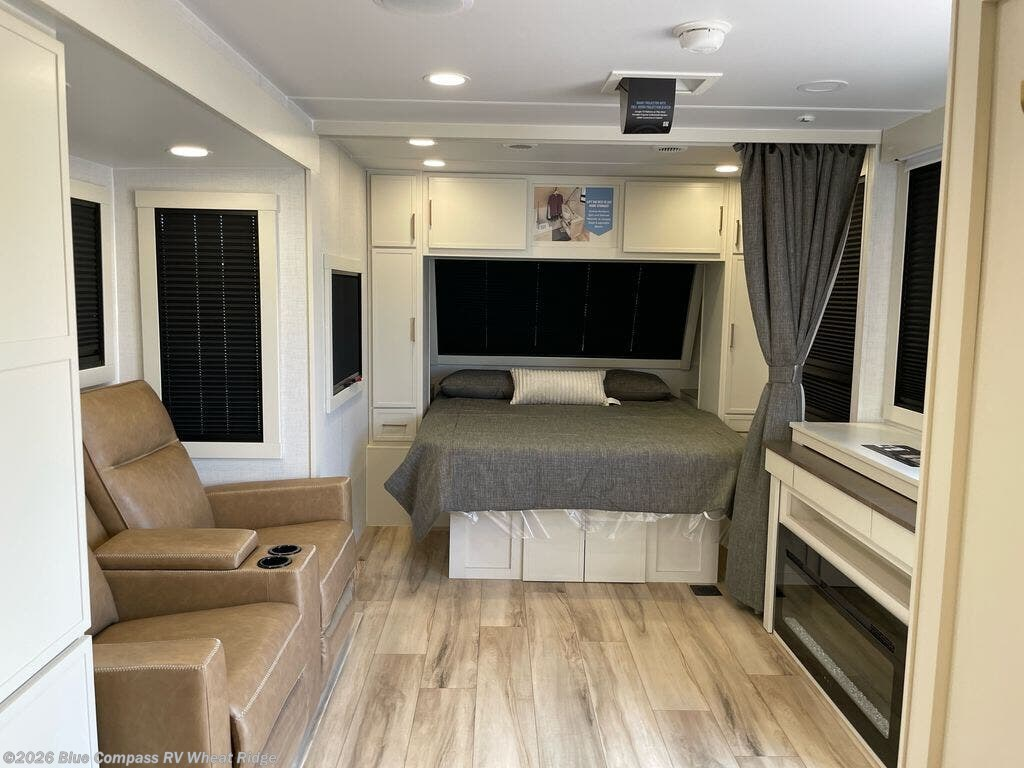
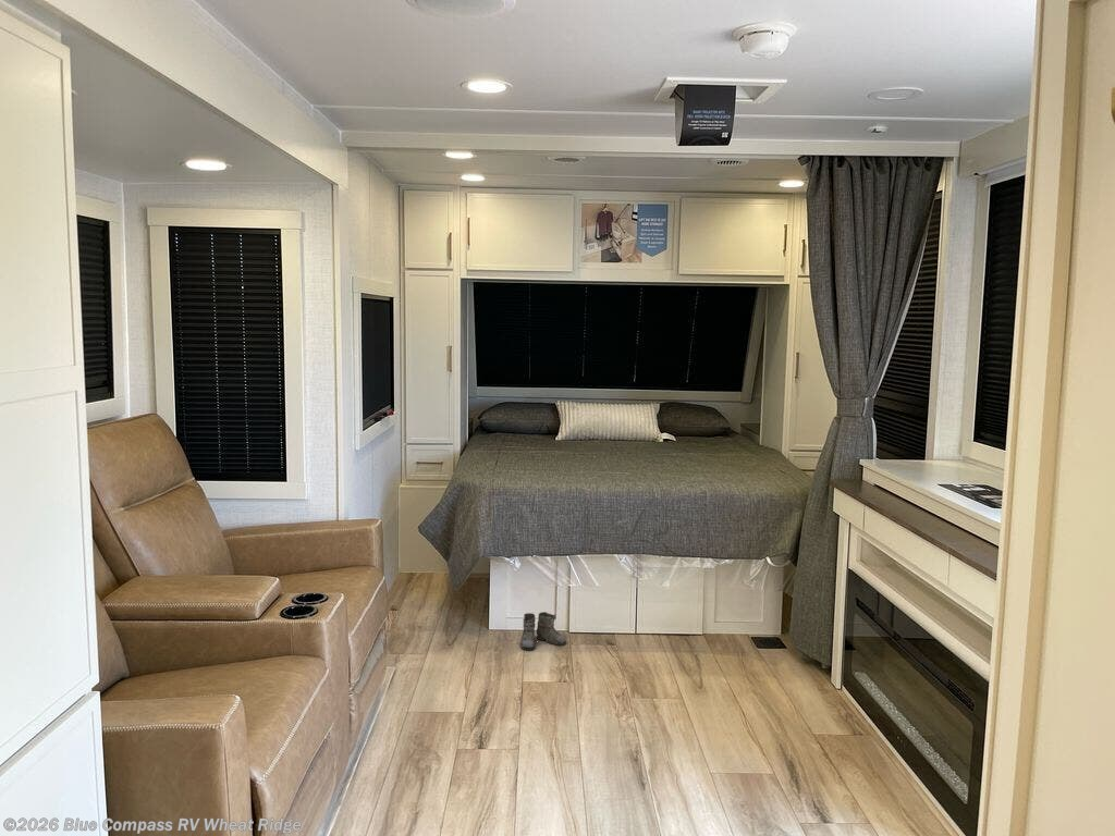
+ boots [517,611,567,651]
